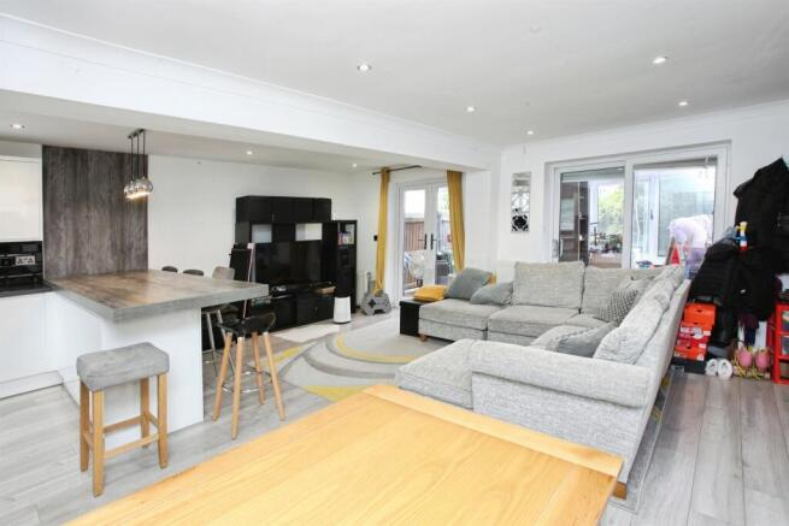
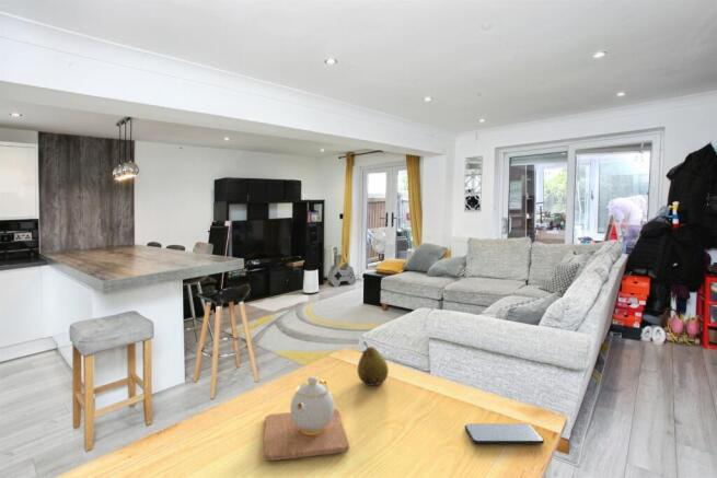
+ smartphone [464,423,545,445]
+ teapot [263,375,350,462]
+ fruit [357,340,390,386]
